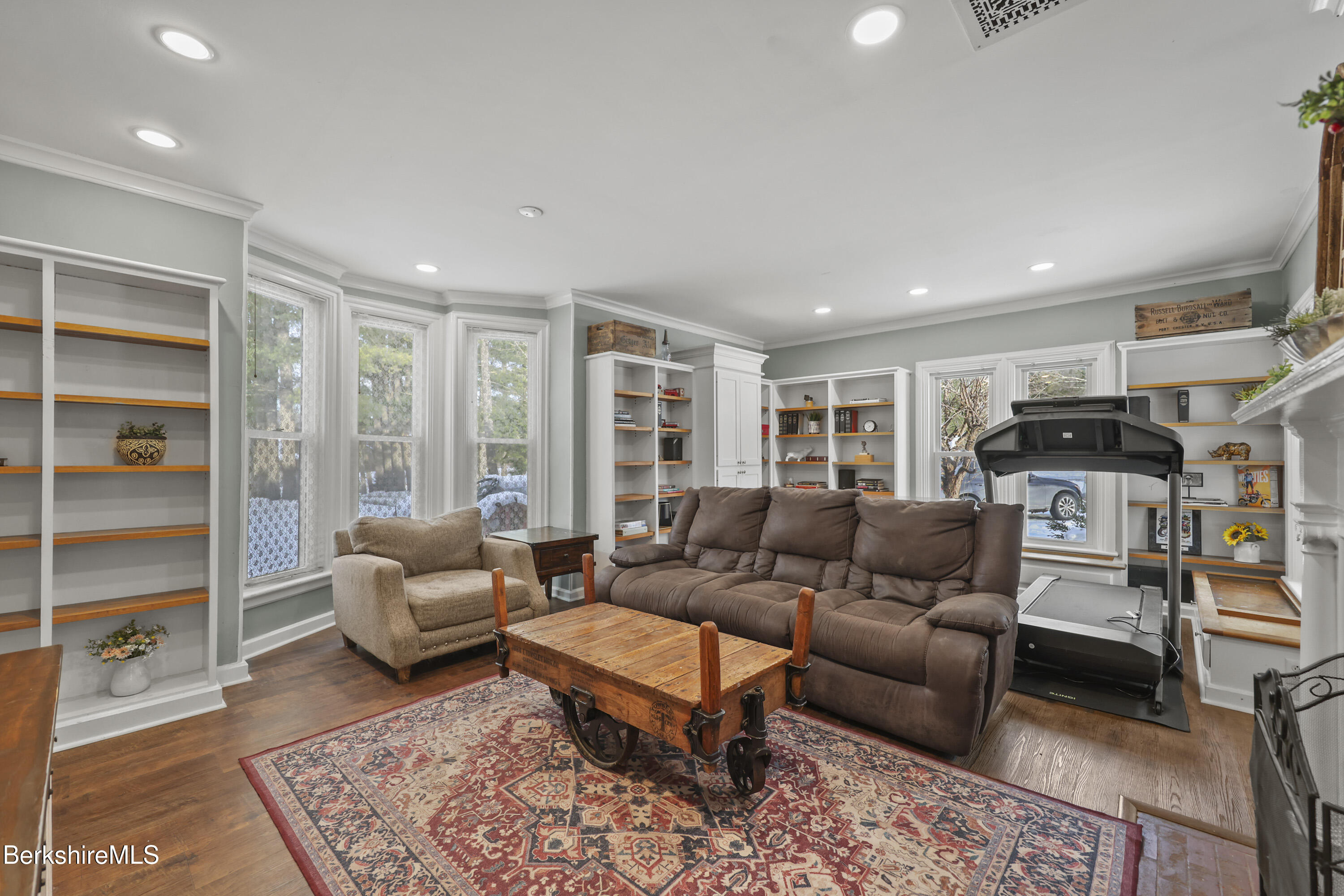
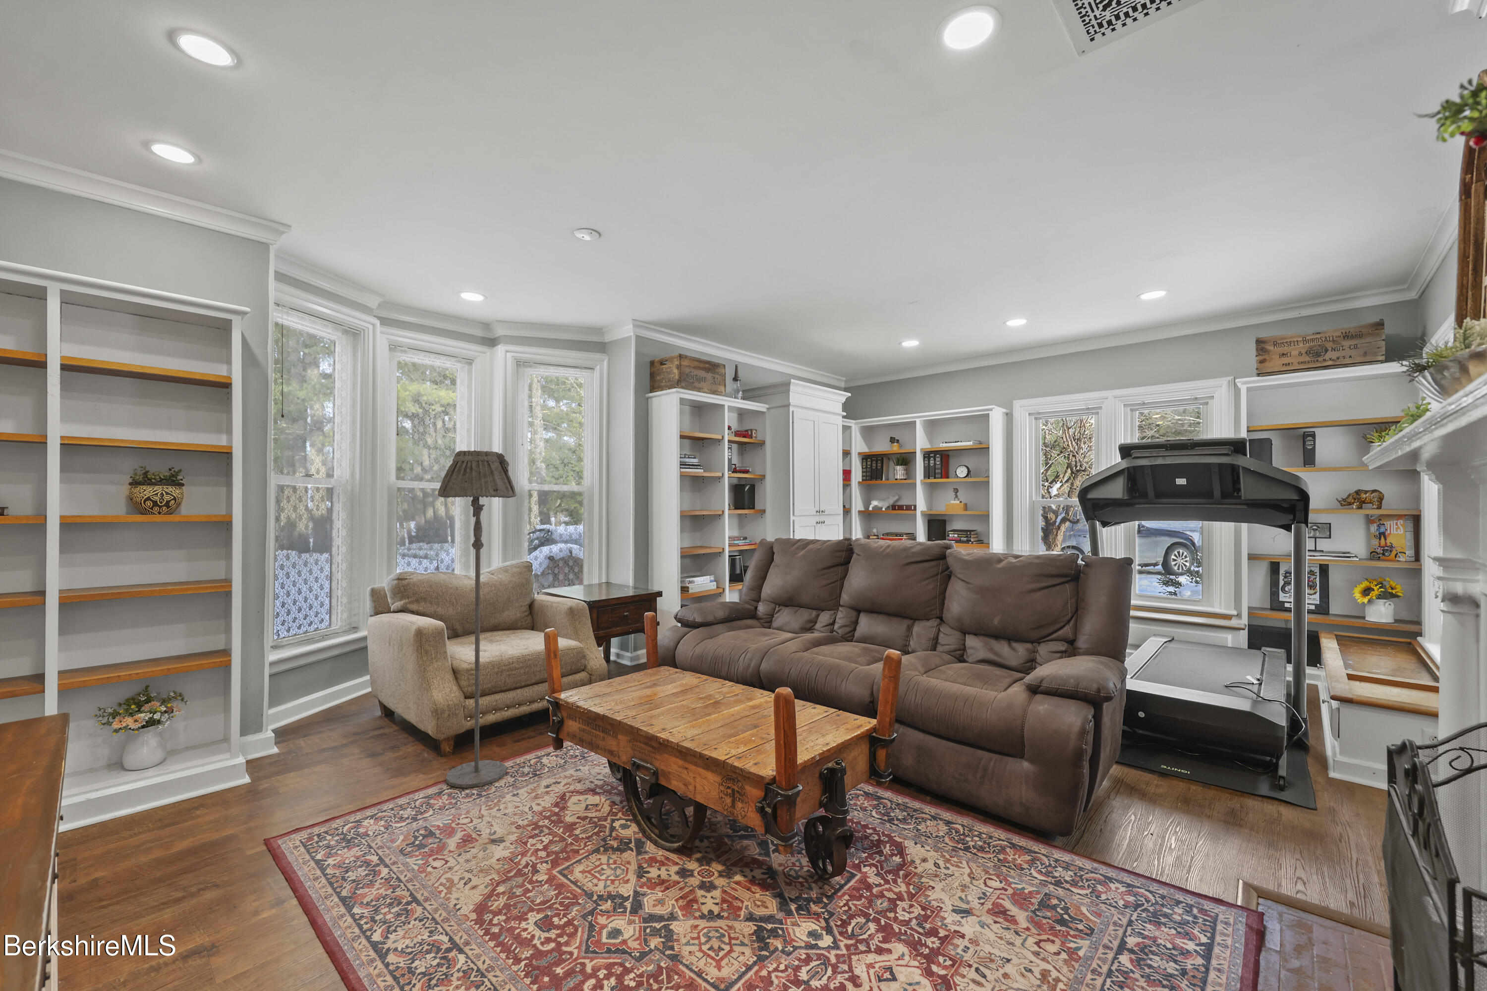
+ floor lamp [438,450,517,789]
